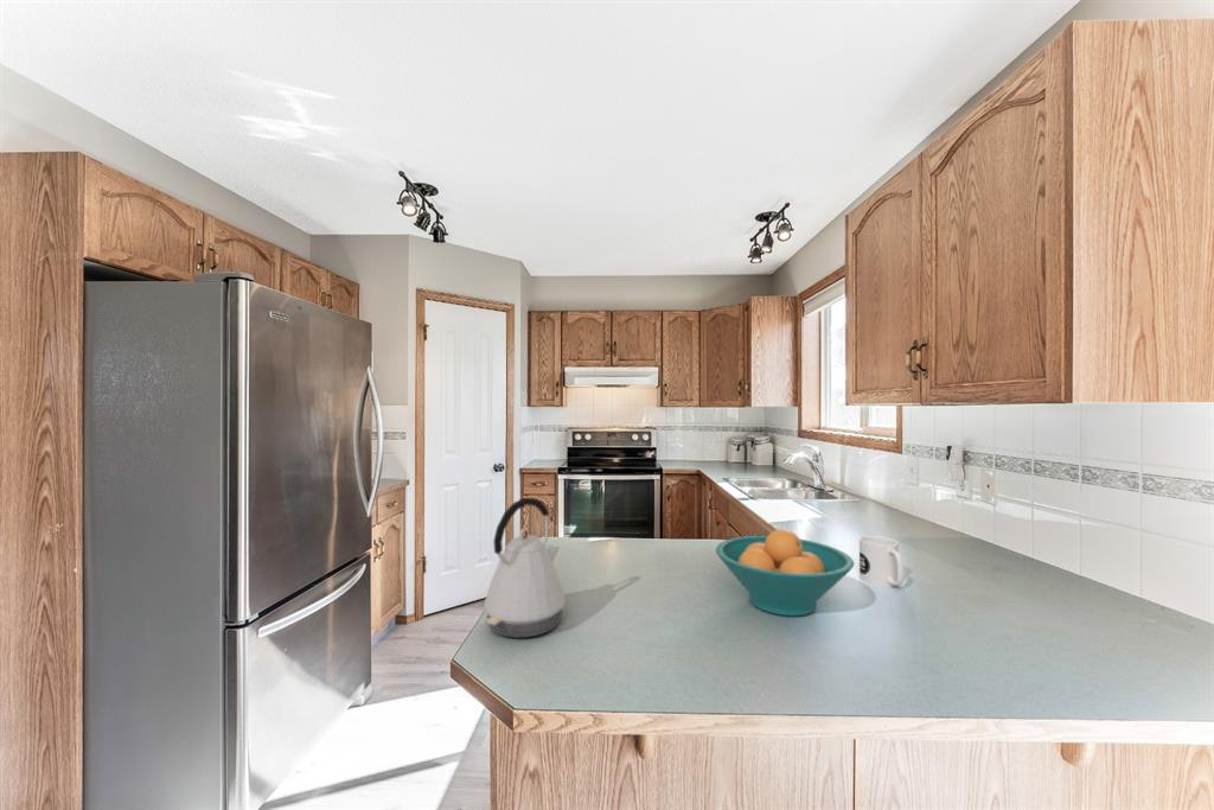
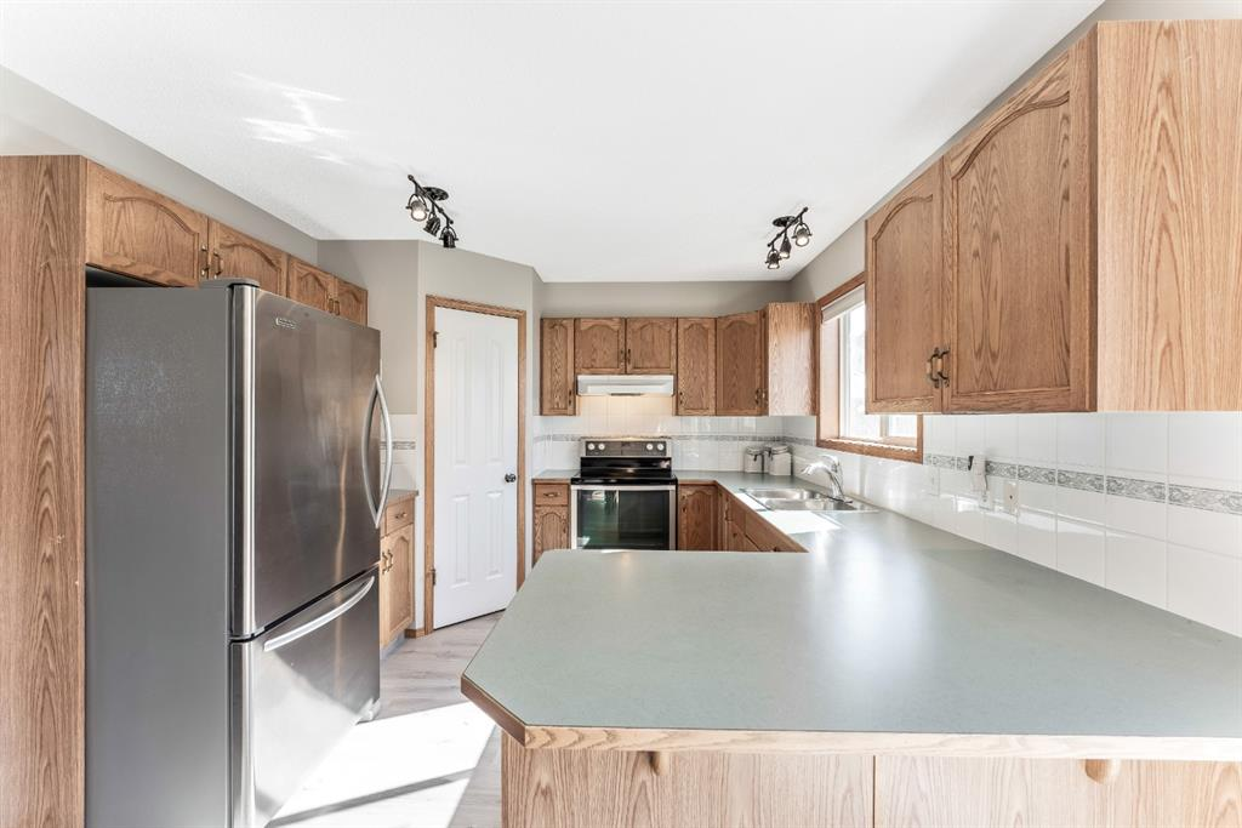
- fruit bowl [715,528,855,618]
- kettle [483,497,566,639]
- mug [858,535,906,587]
